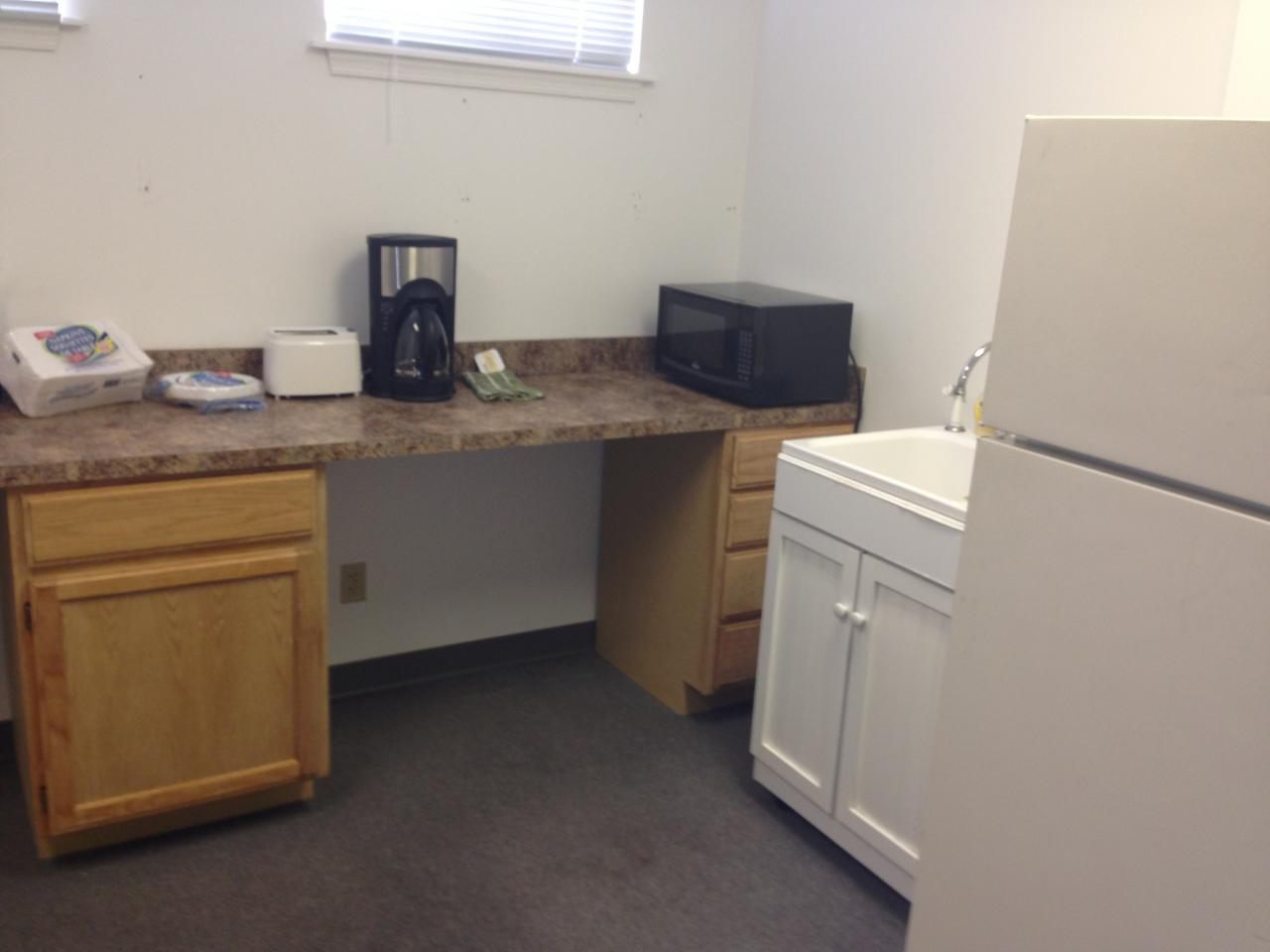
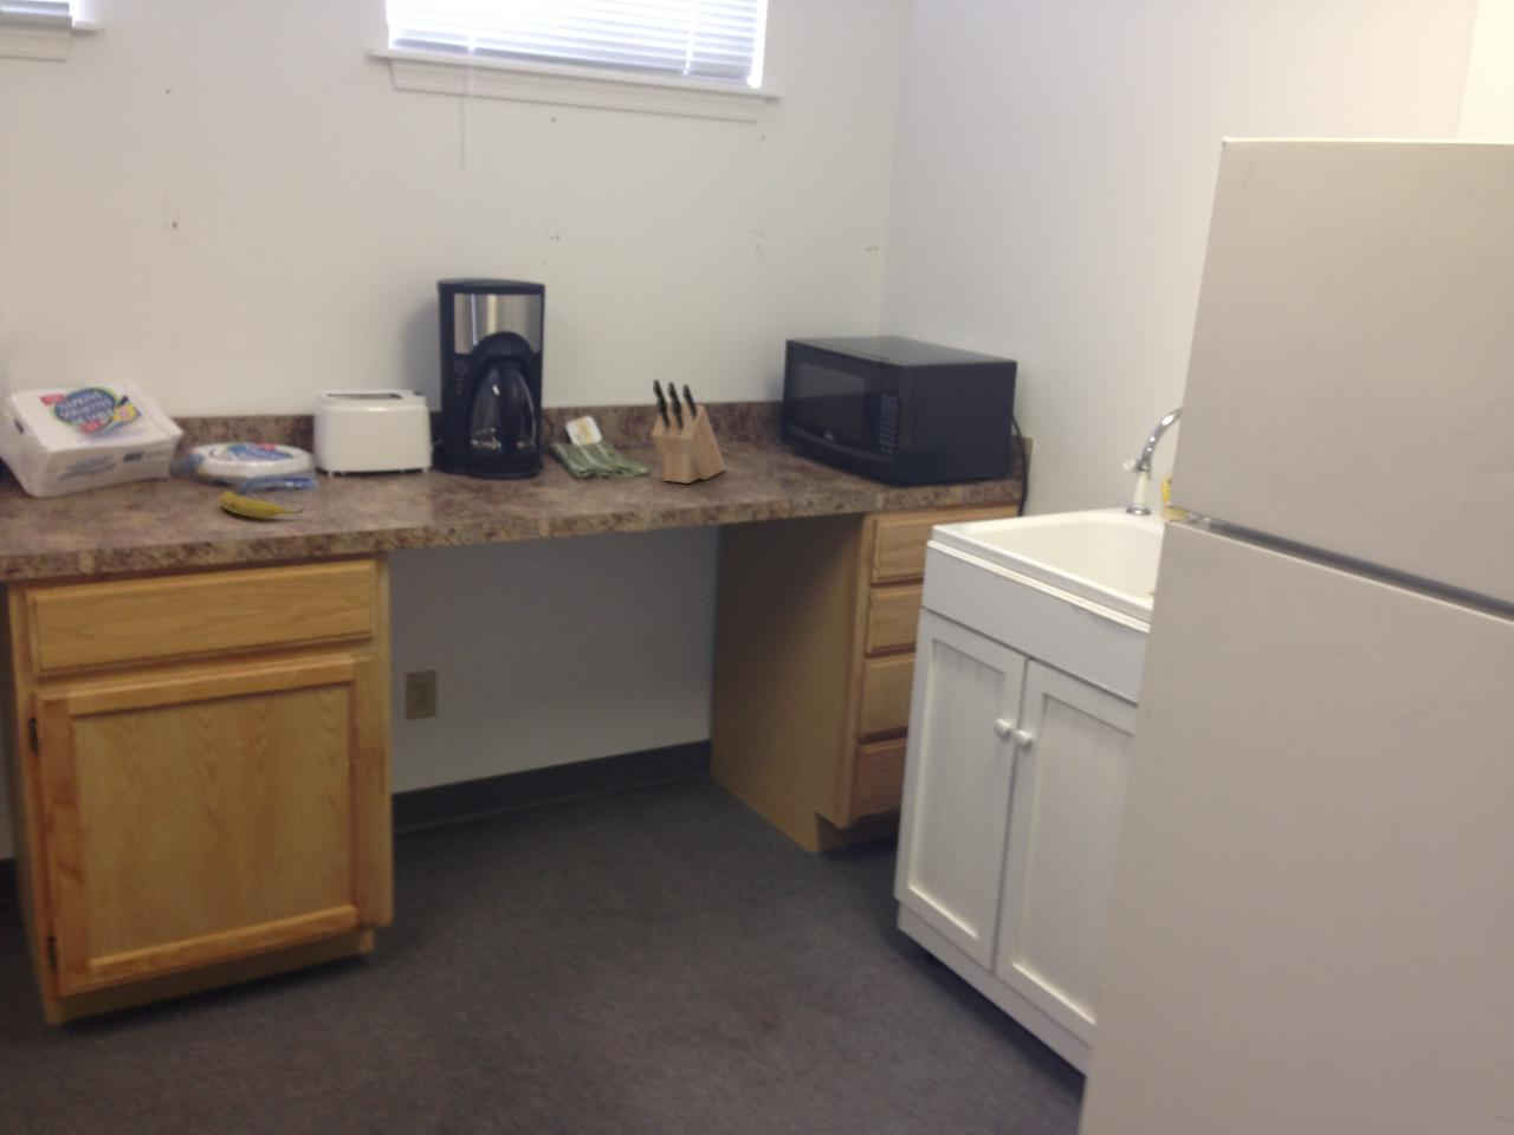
+ knife block [651,378,727,485]
+ banana [219,491,306,519]
